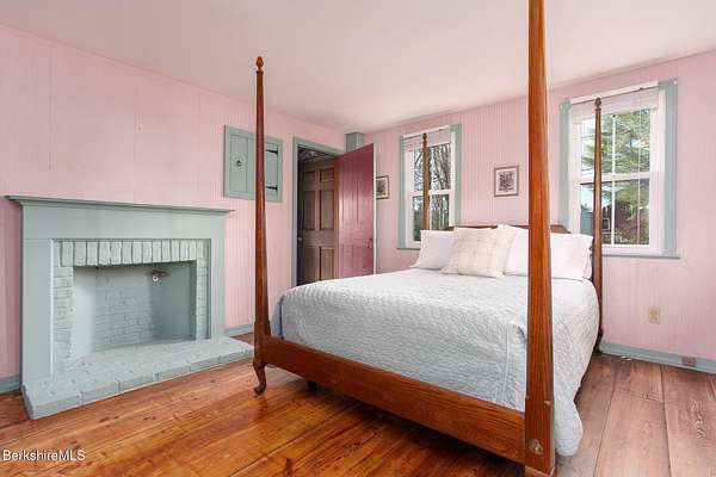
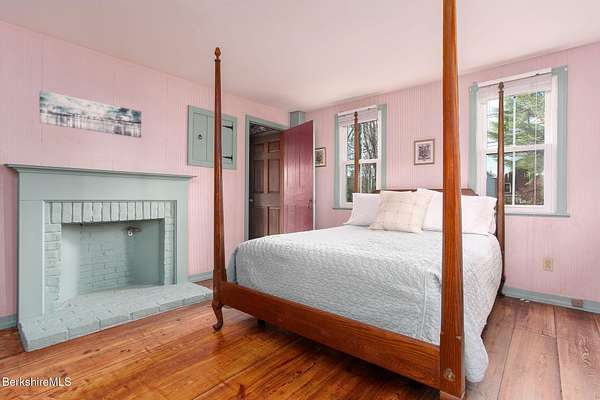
+ wall art [38,89,142,139]
